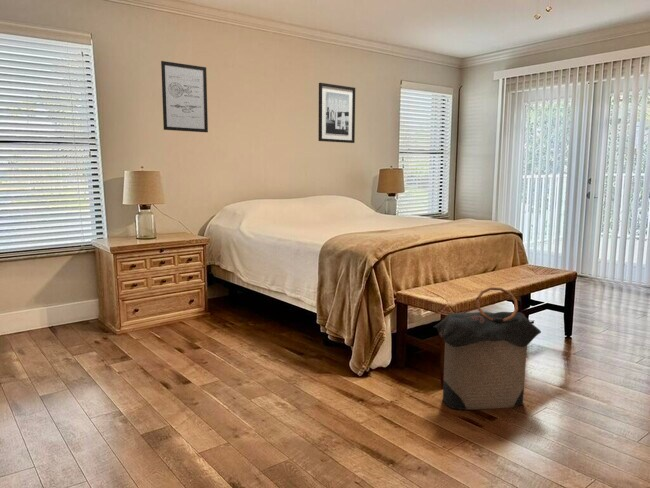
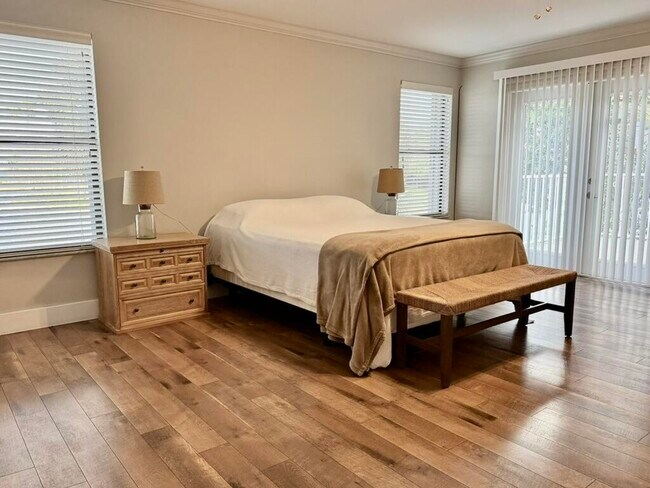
- wall art [160,60,209,133]
- laundry hamper [433,286,542,411]
- wall art [317,82,356,144]
